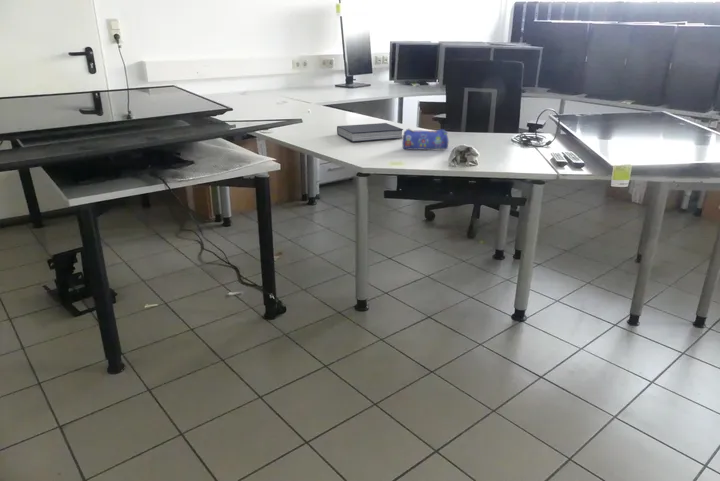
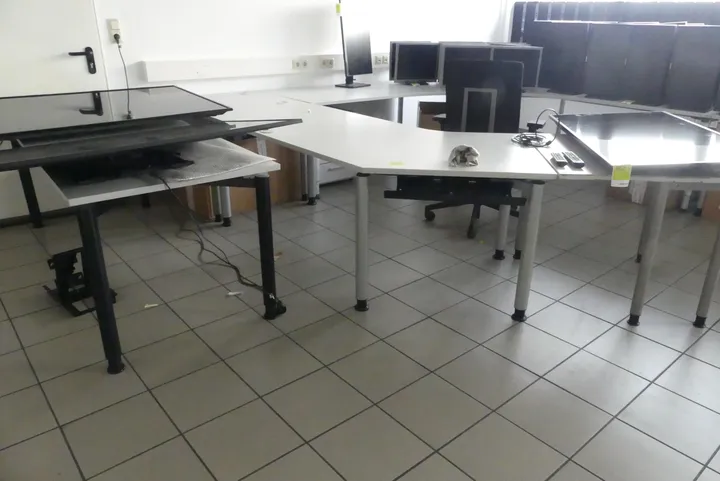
- book [336,122,404,143]
- pencil case [401,128,450,151]
